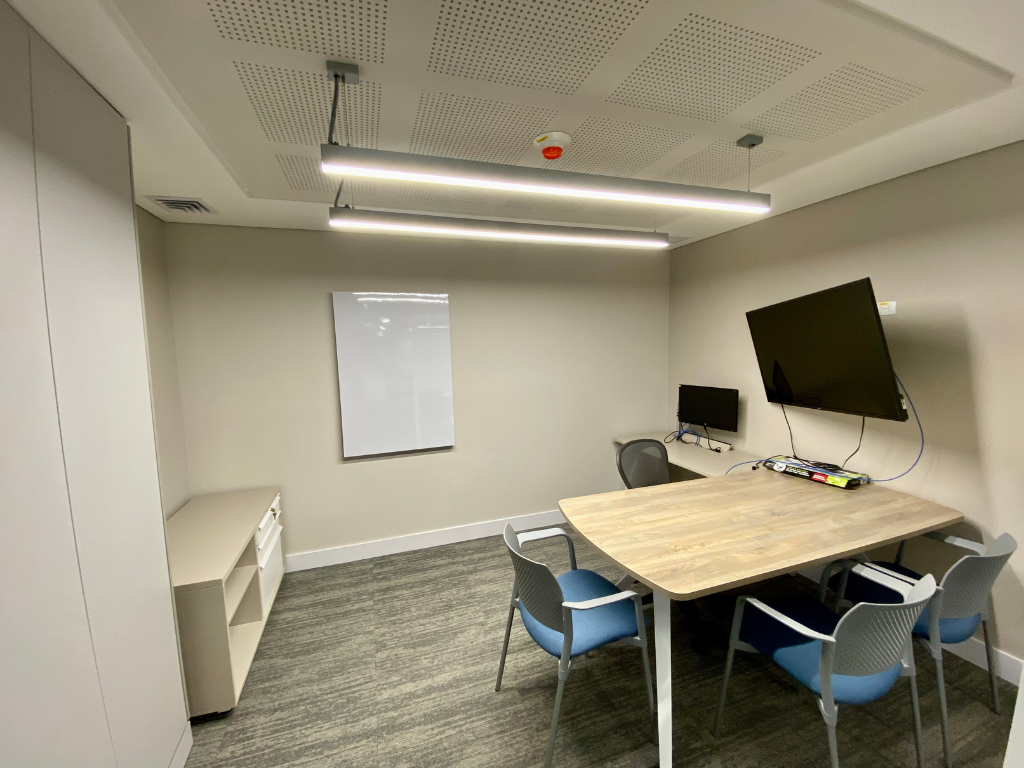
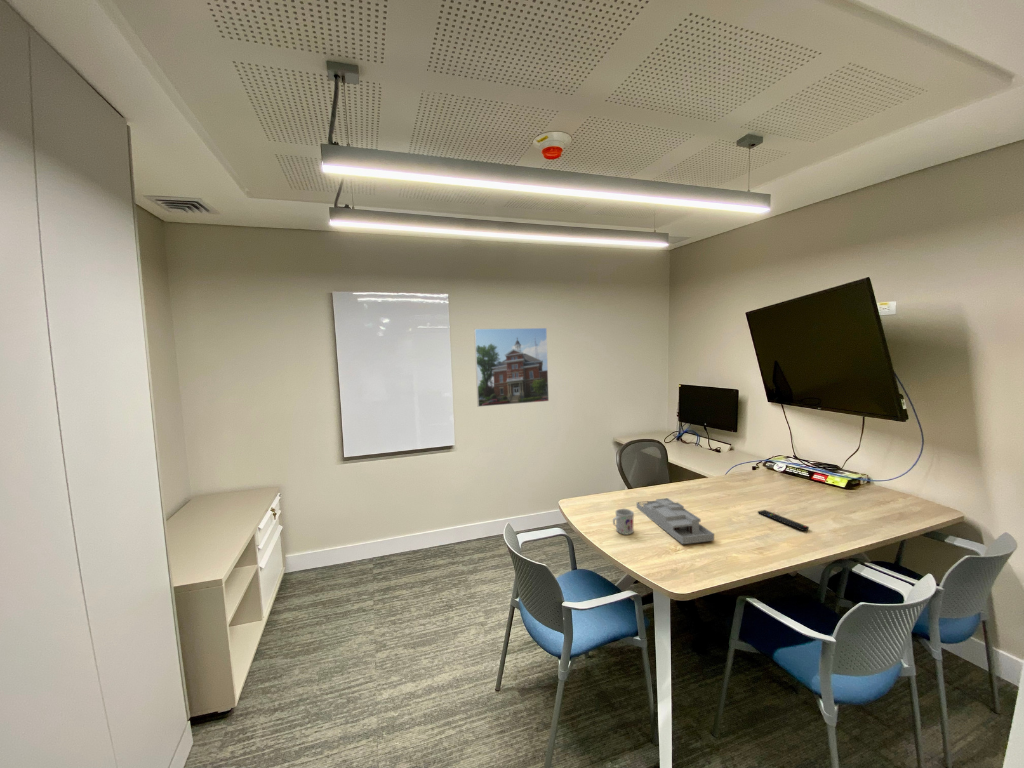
+ remote control [757,509,810,532]
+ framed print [473,327,550,408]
+ mug [612,508,635,536]
+ desk organizer [636,497,715,545]
